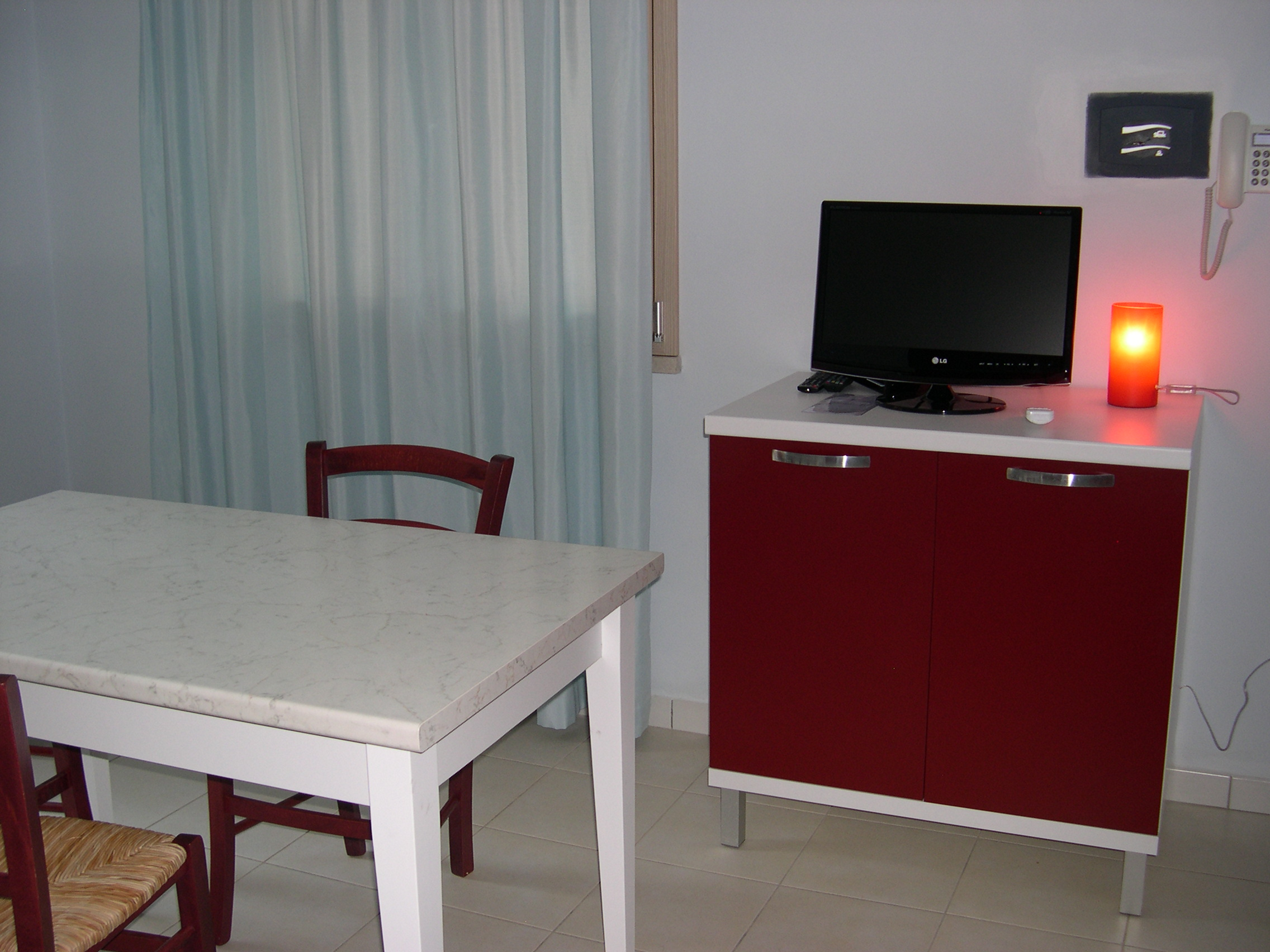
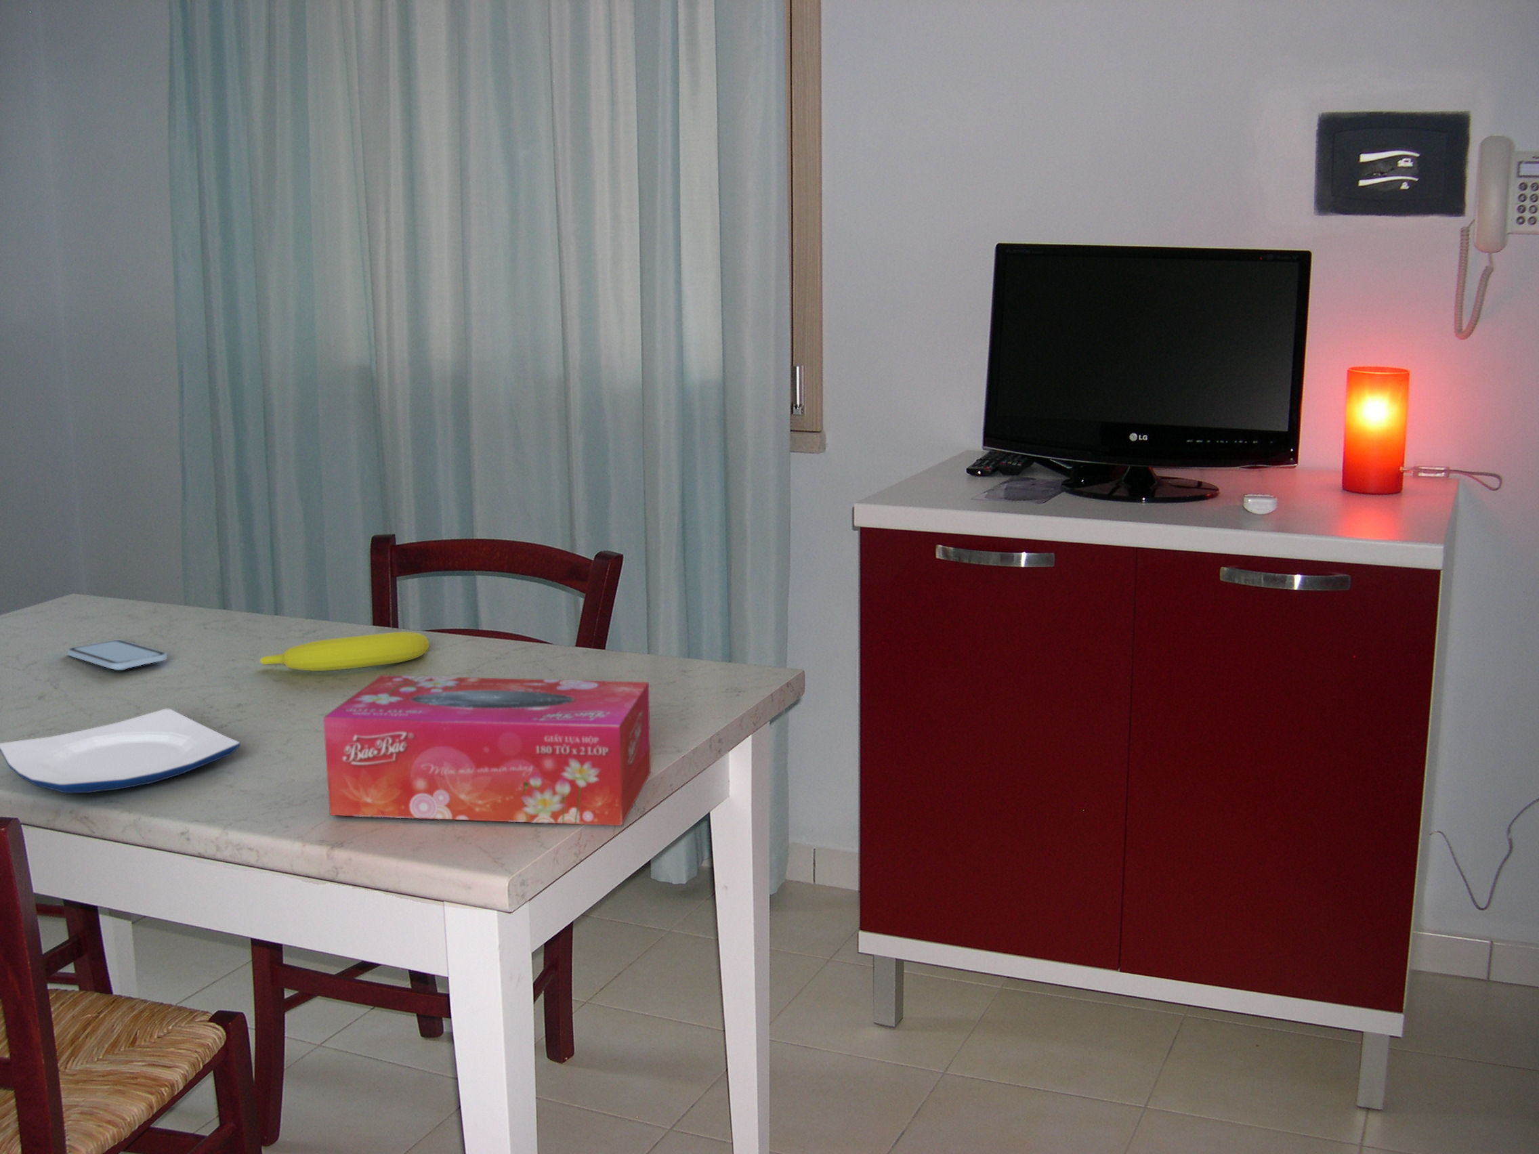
+ smartphone [67,639,168,672]
+ plate [0,708,240,794]
+ tissue box [322,674,651,827]
+ fruit [259,632,429,672]
